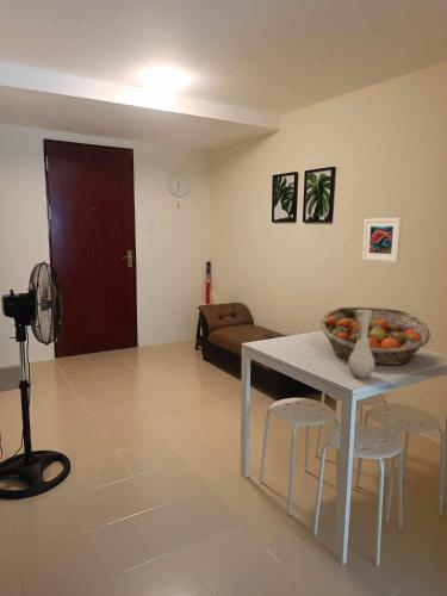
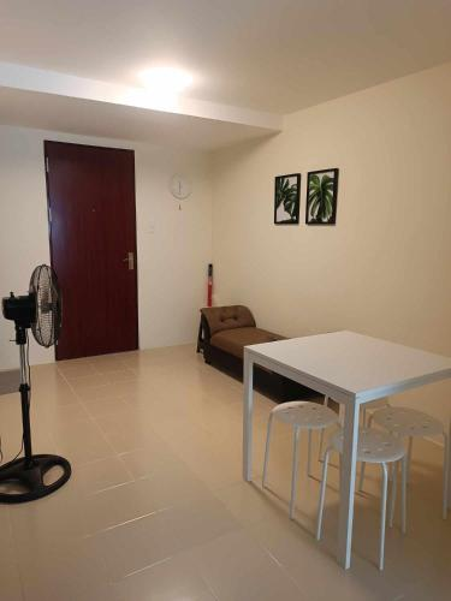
- fruit basket [319,306,432,366]
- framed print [361,217,403,263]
- vase [347,310,375,380]
